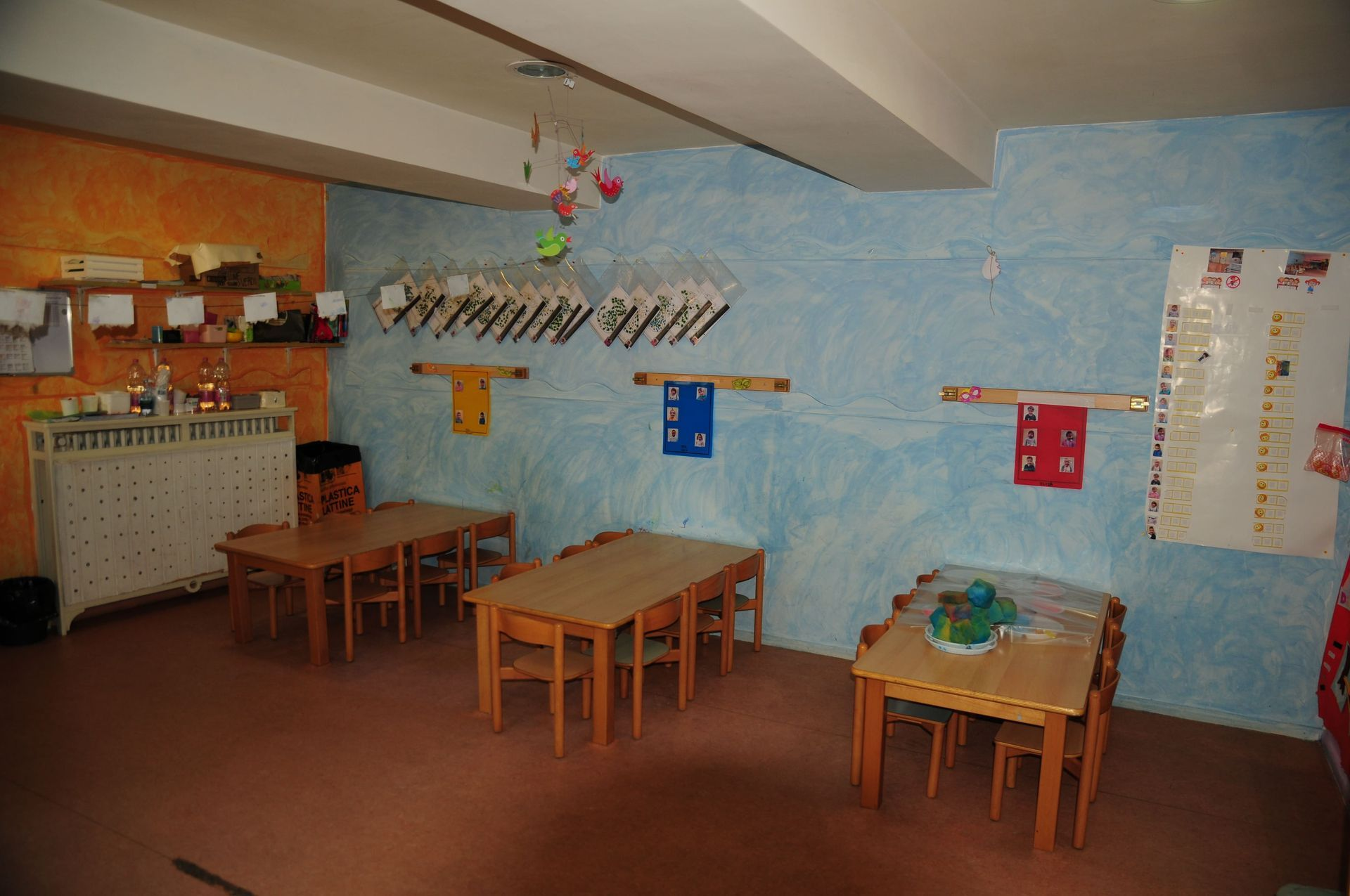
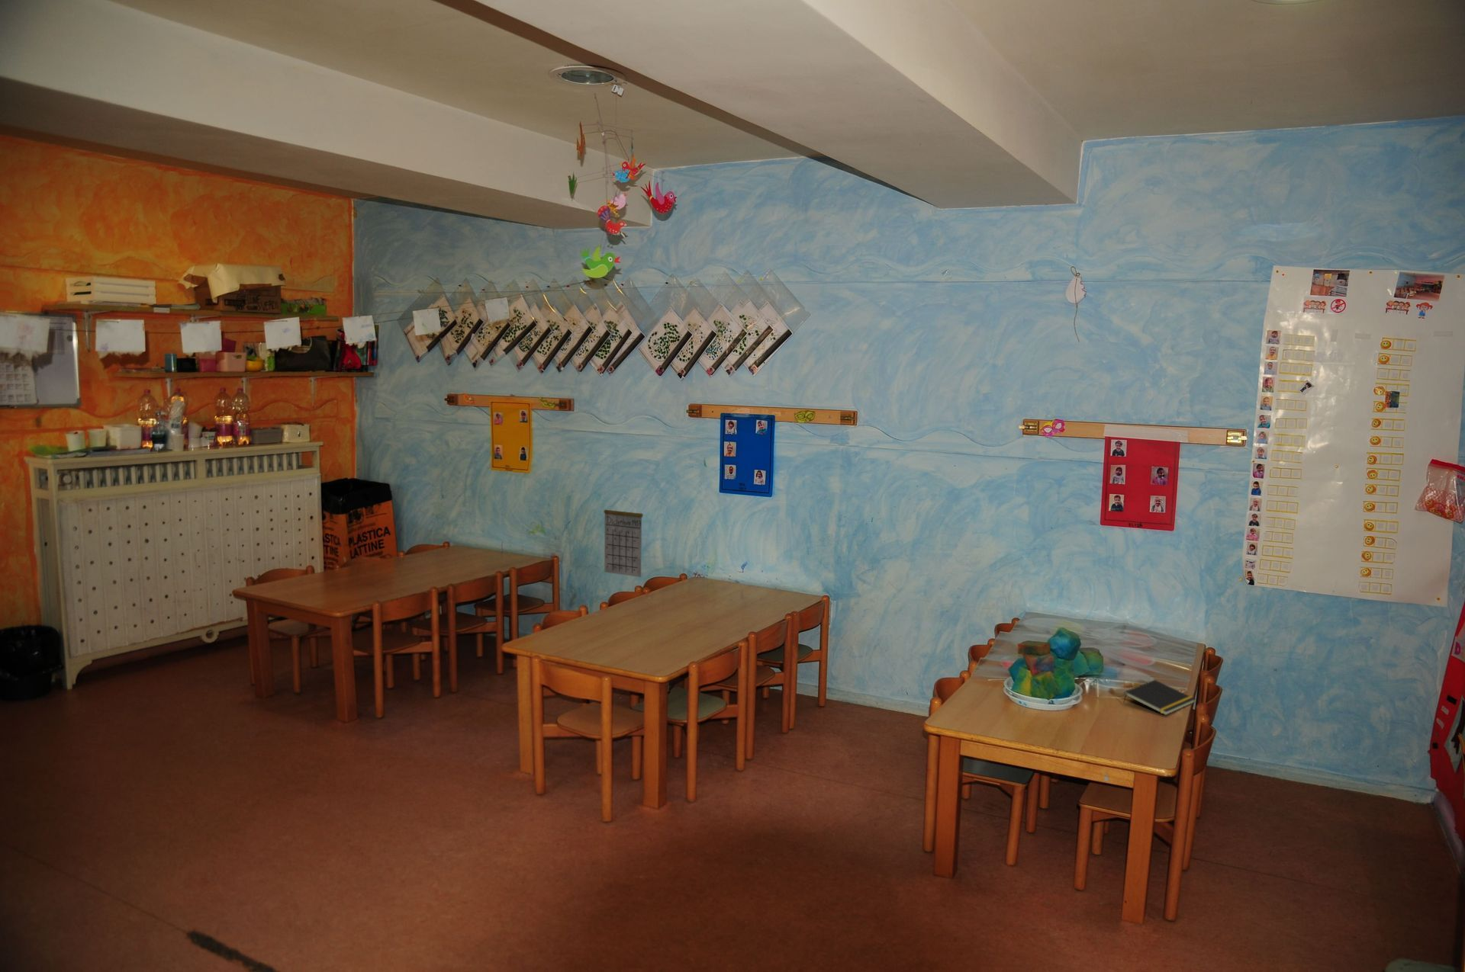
+ notepad [1122,679,1197,716]
+ calendar [602,496,644,578]
